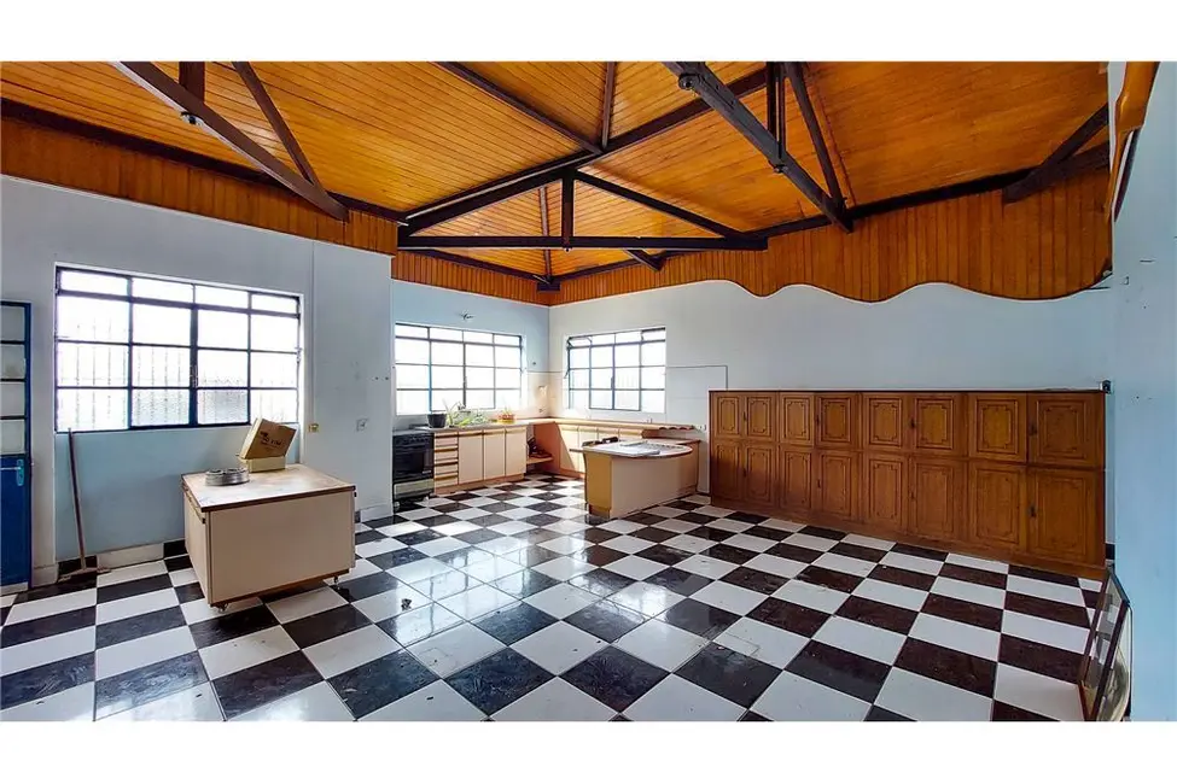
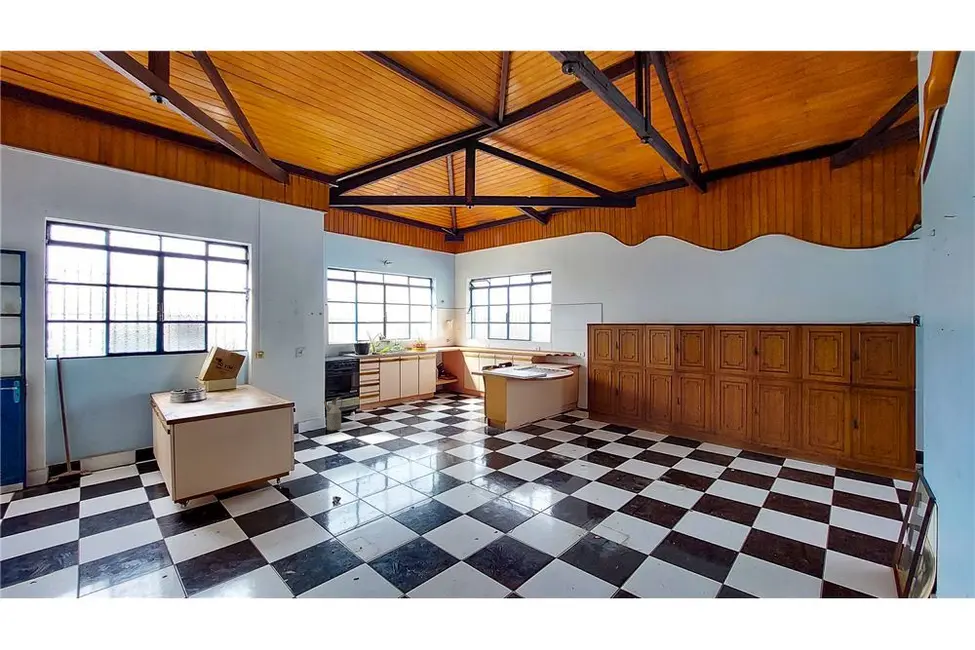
+ watering can [323,397,343,431]
